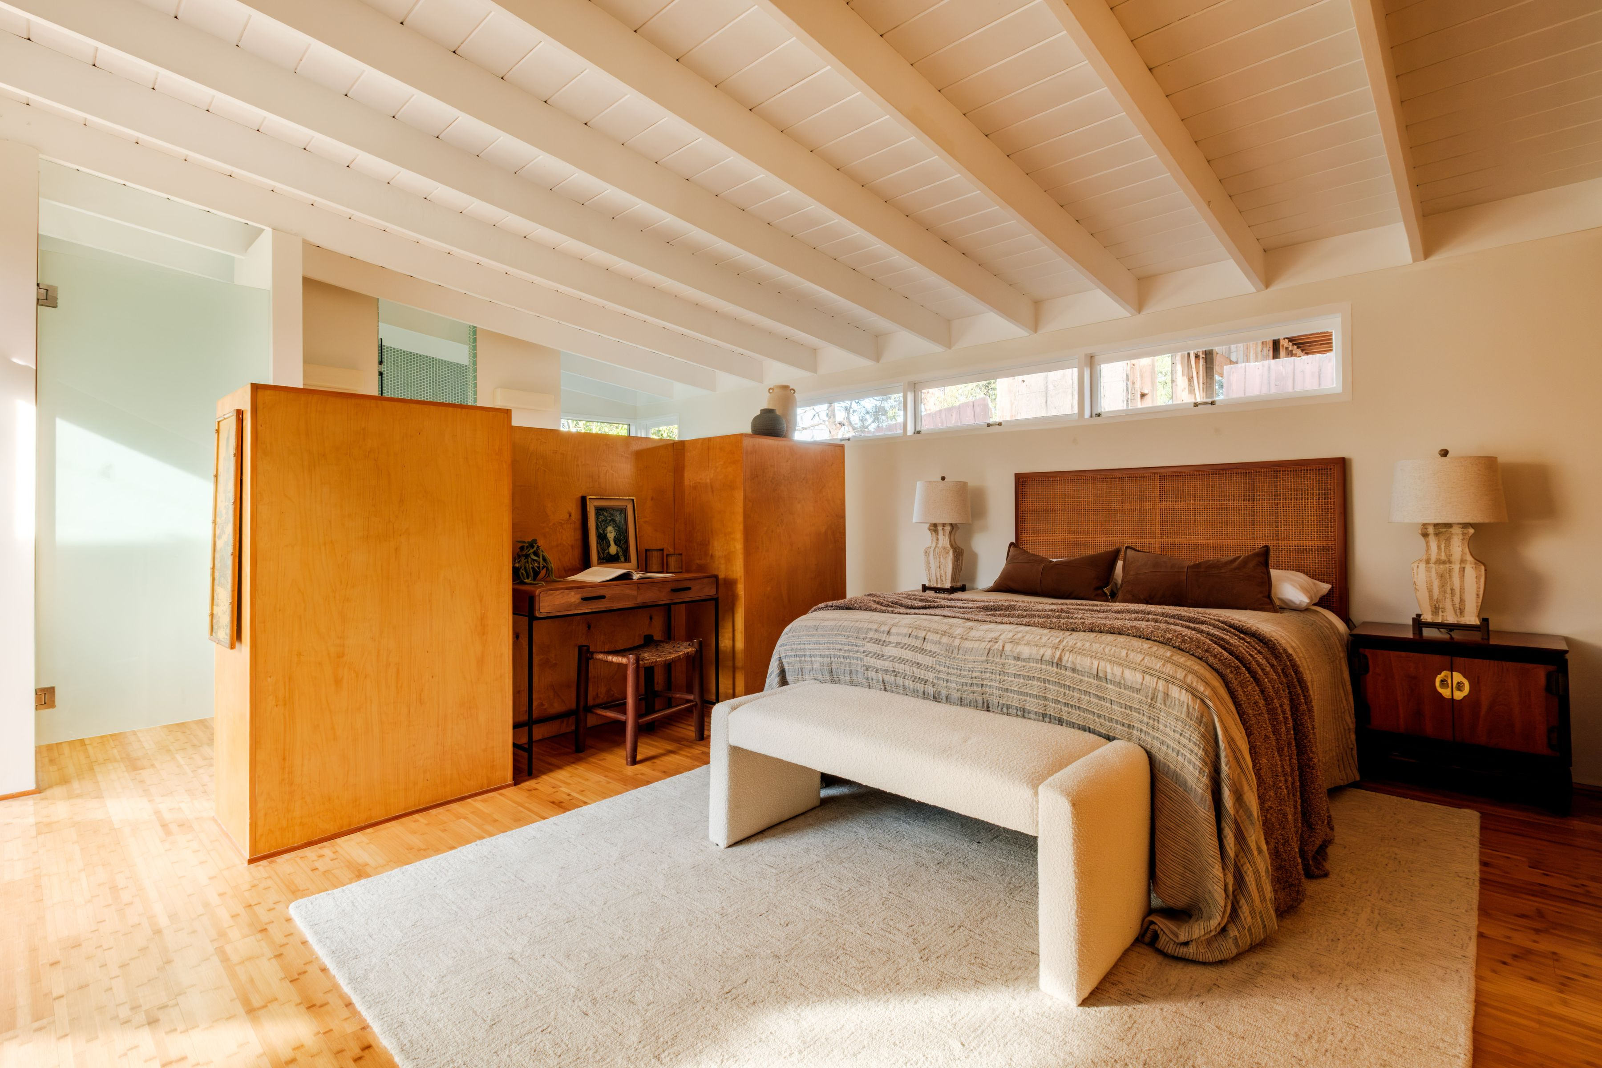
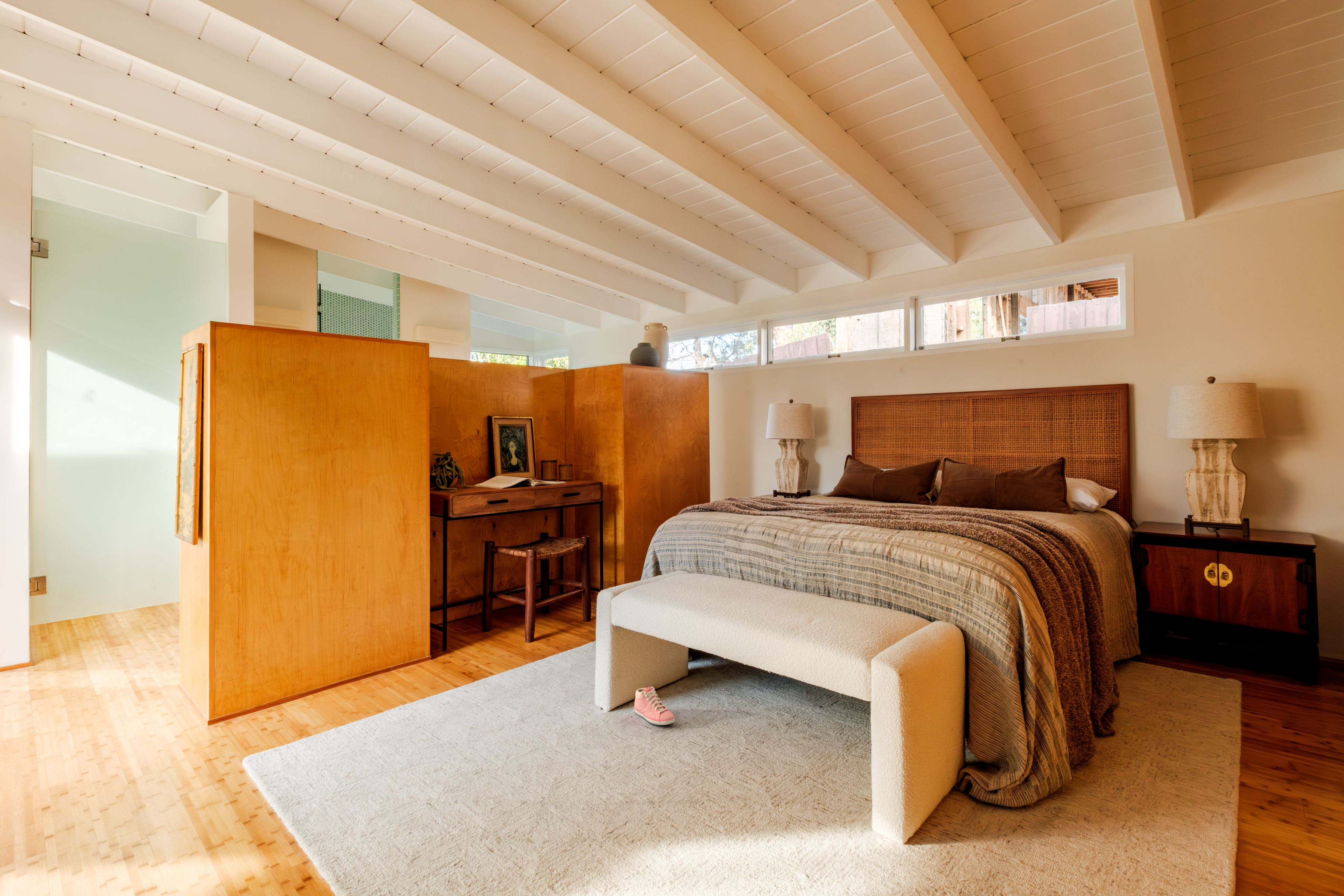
+ sneaker [634,686,675,725]
